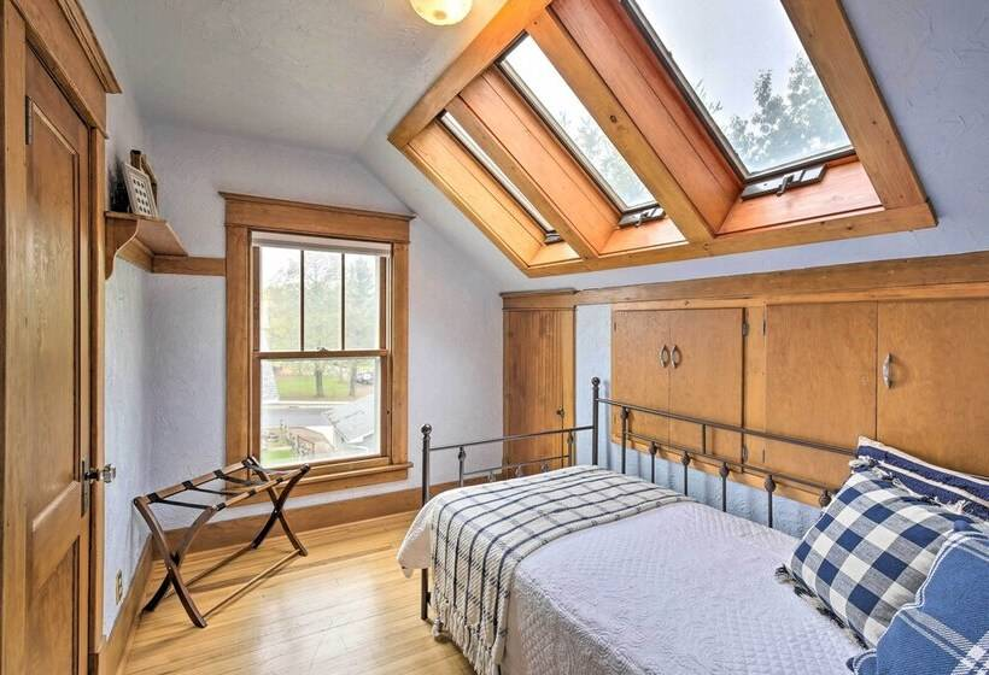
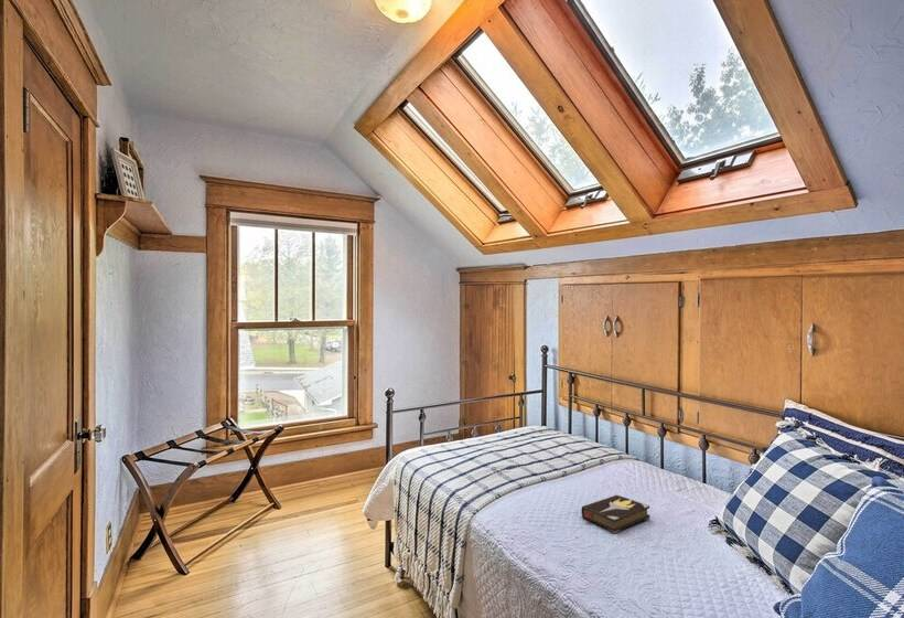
+ hardback book [580,494,652,534]
